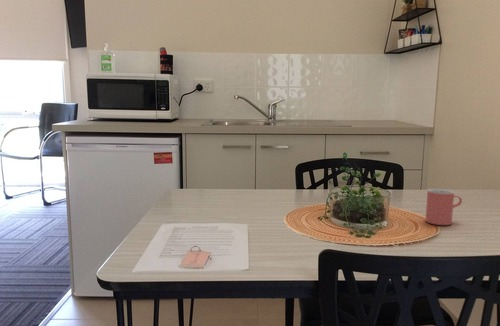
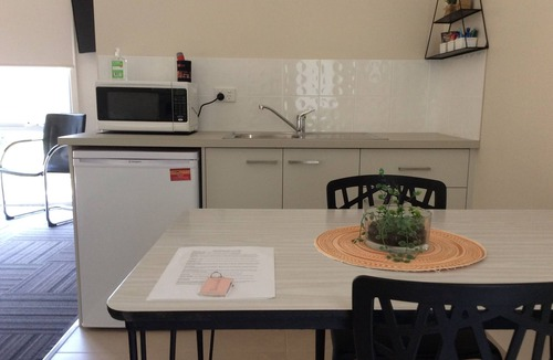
- cup [424,188,463,226]
